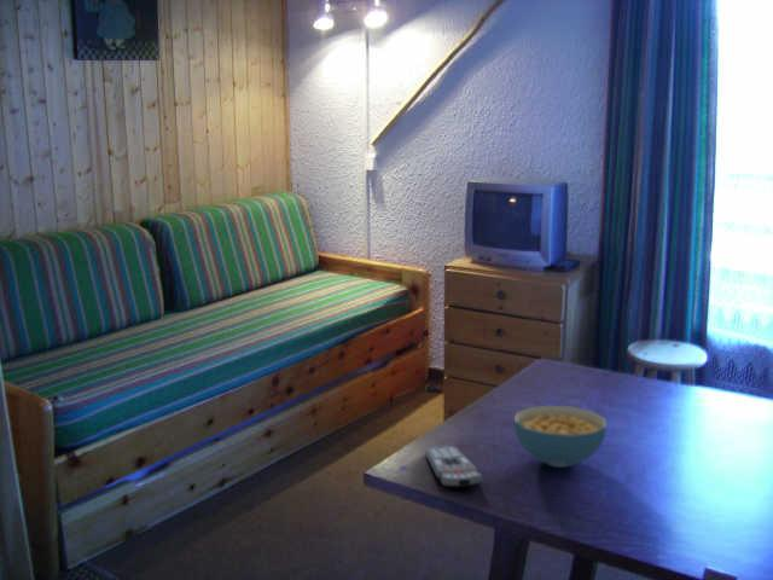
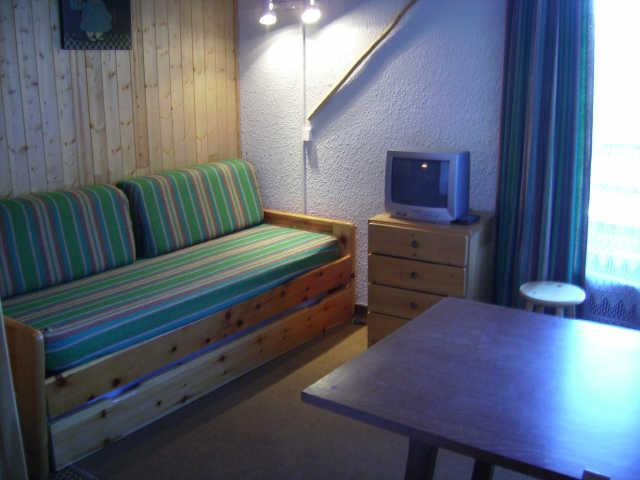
- remote control [424,445,484,488]
- cereal bowl [513,405,608,469]
